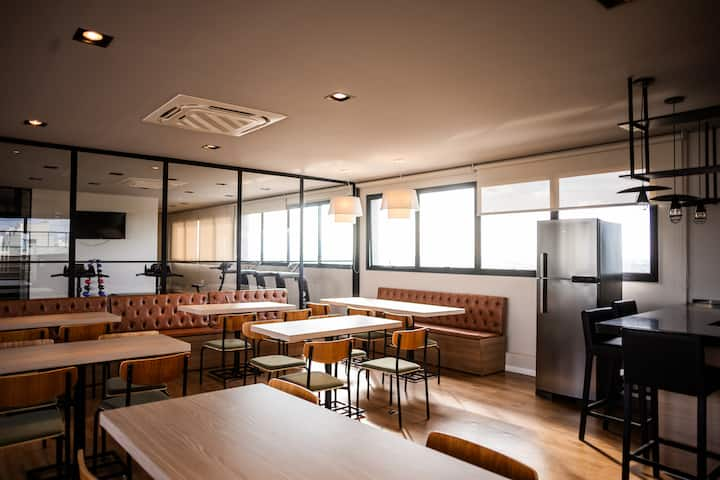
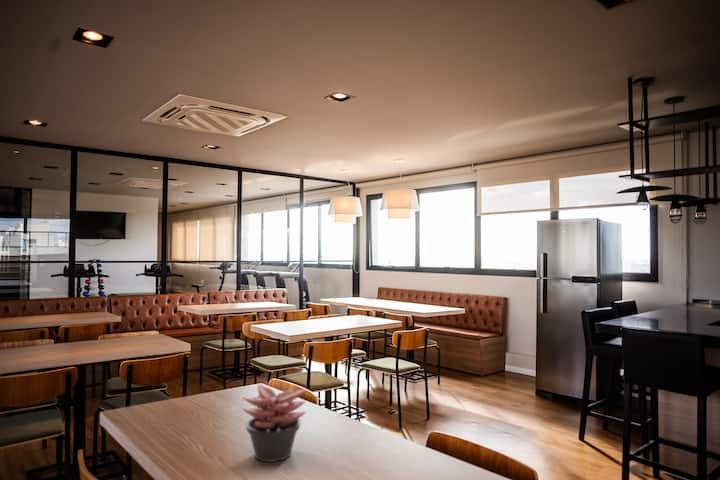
+ succulent plant [241,383,307,463]
